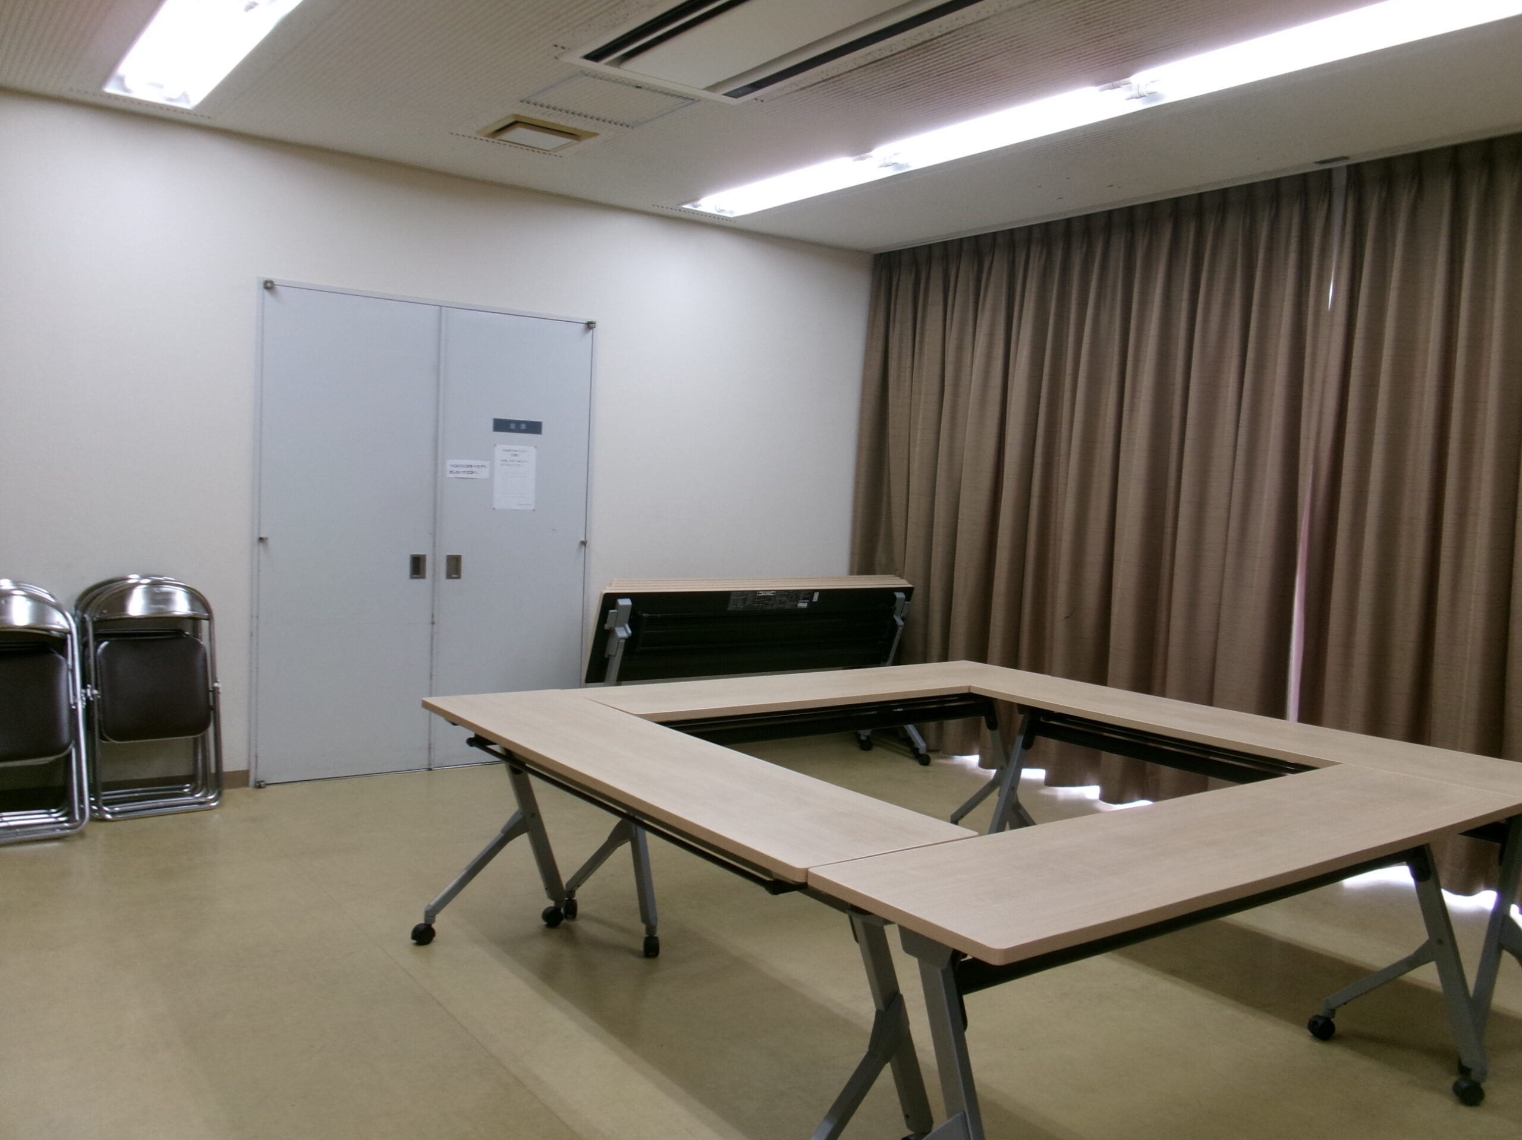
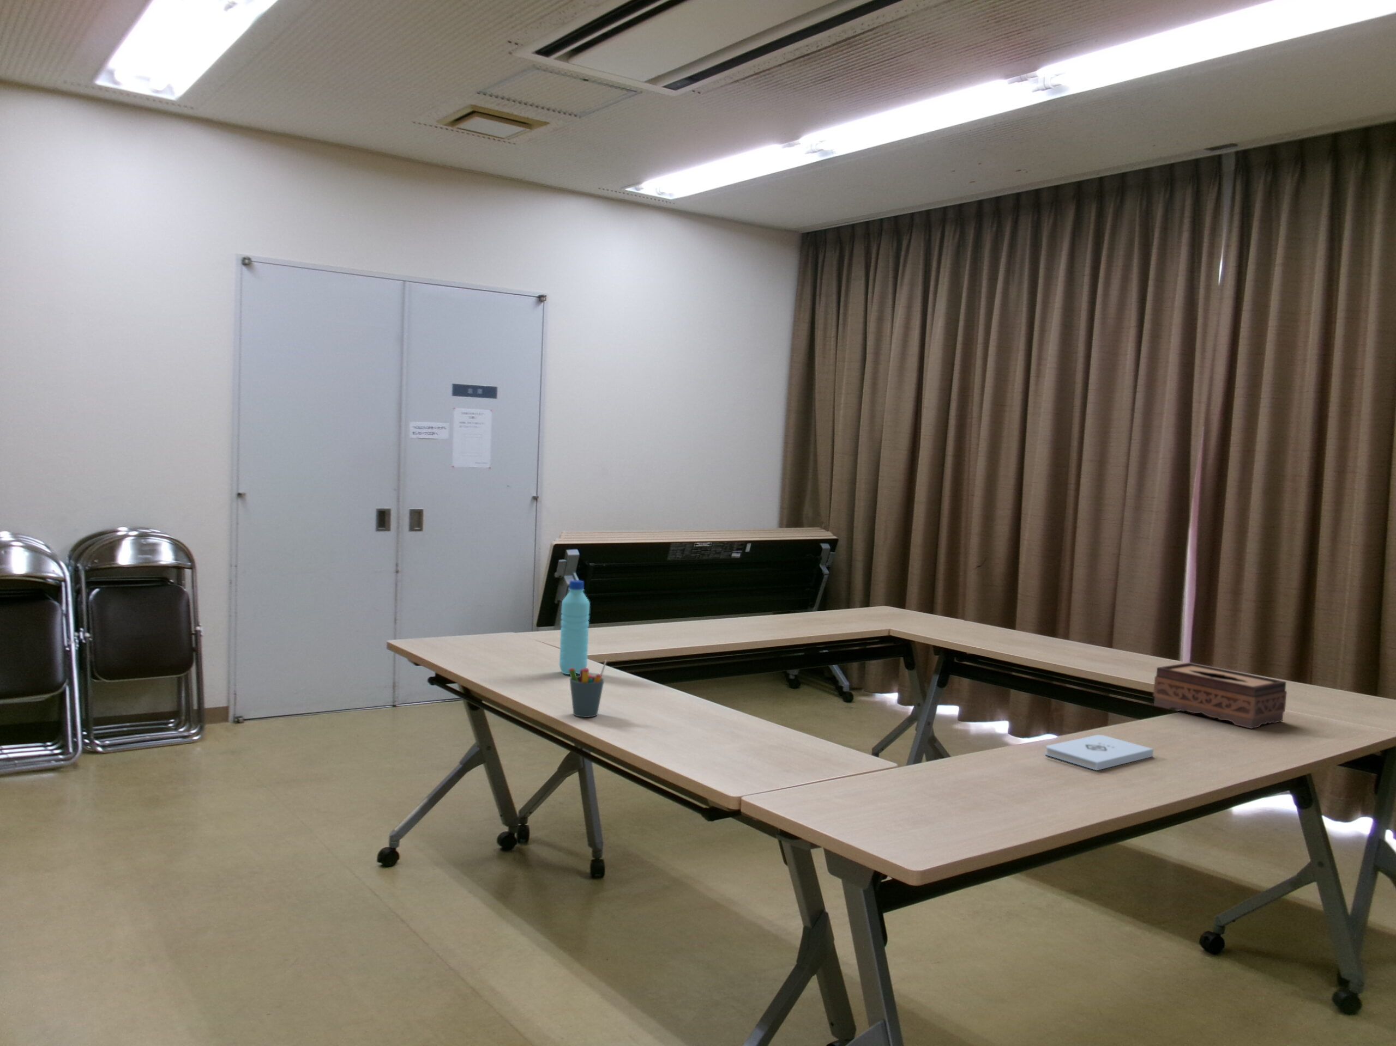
+ pen holder [568,659,608,719]
+ water bottle [558,580,590,675]
+ tissue box [1153,661,1287,730]
+ notepad [1045,734,1154,771]
